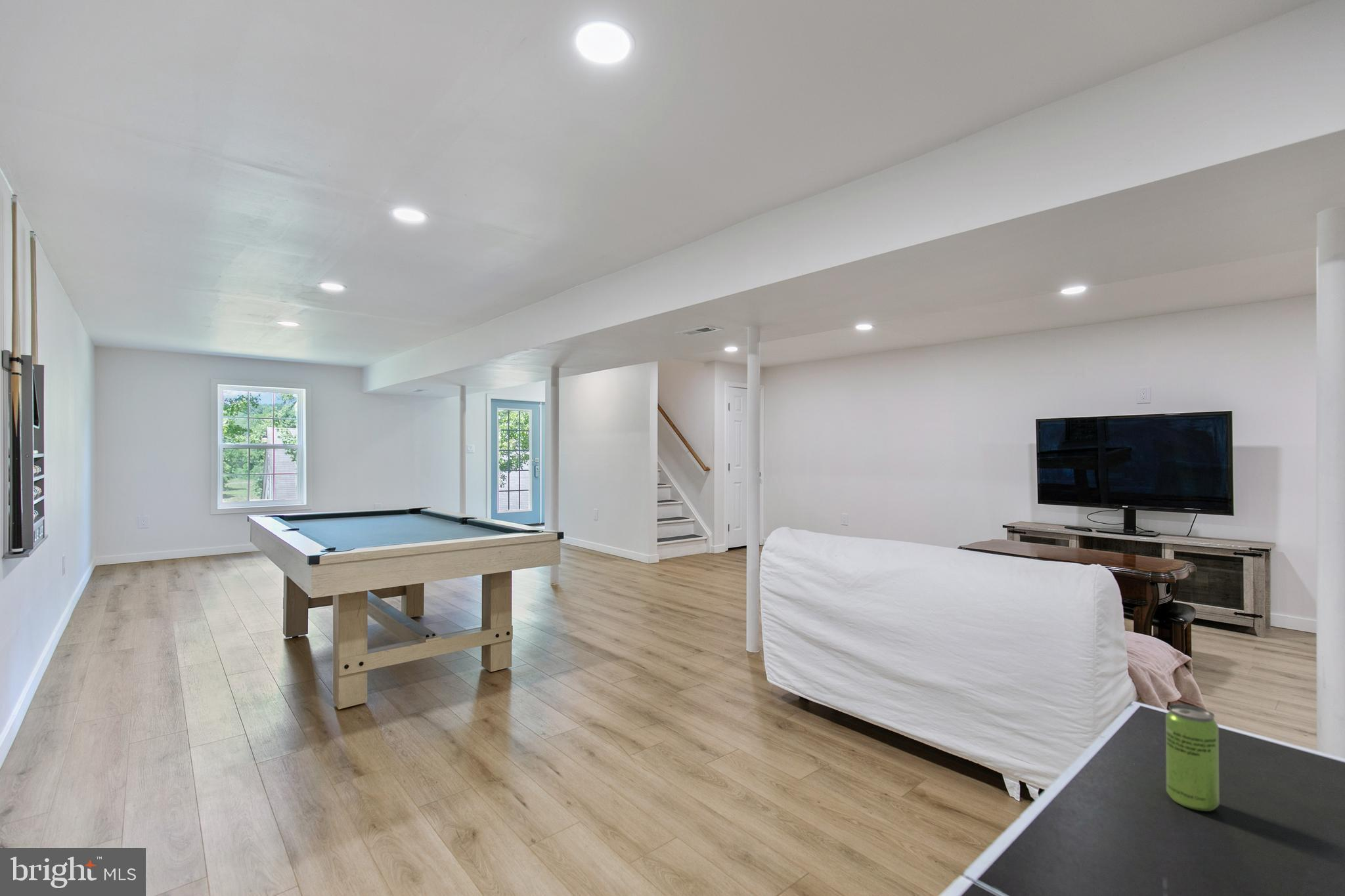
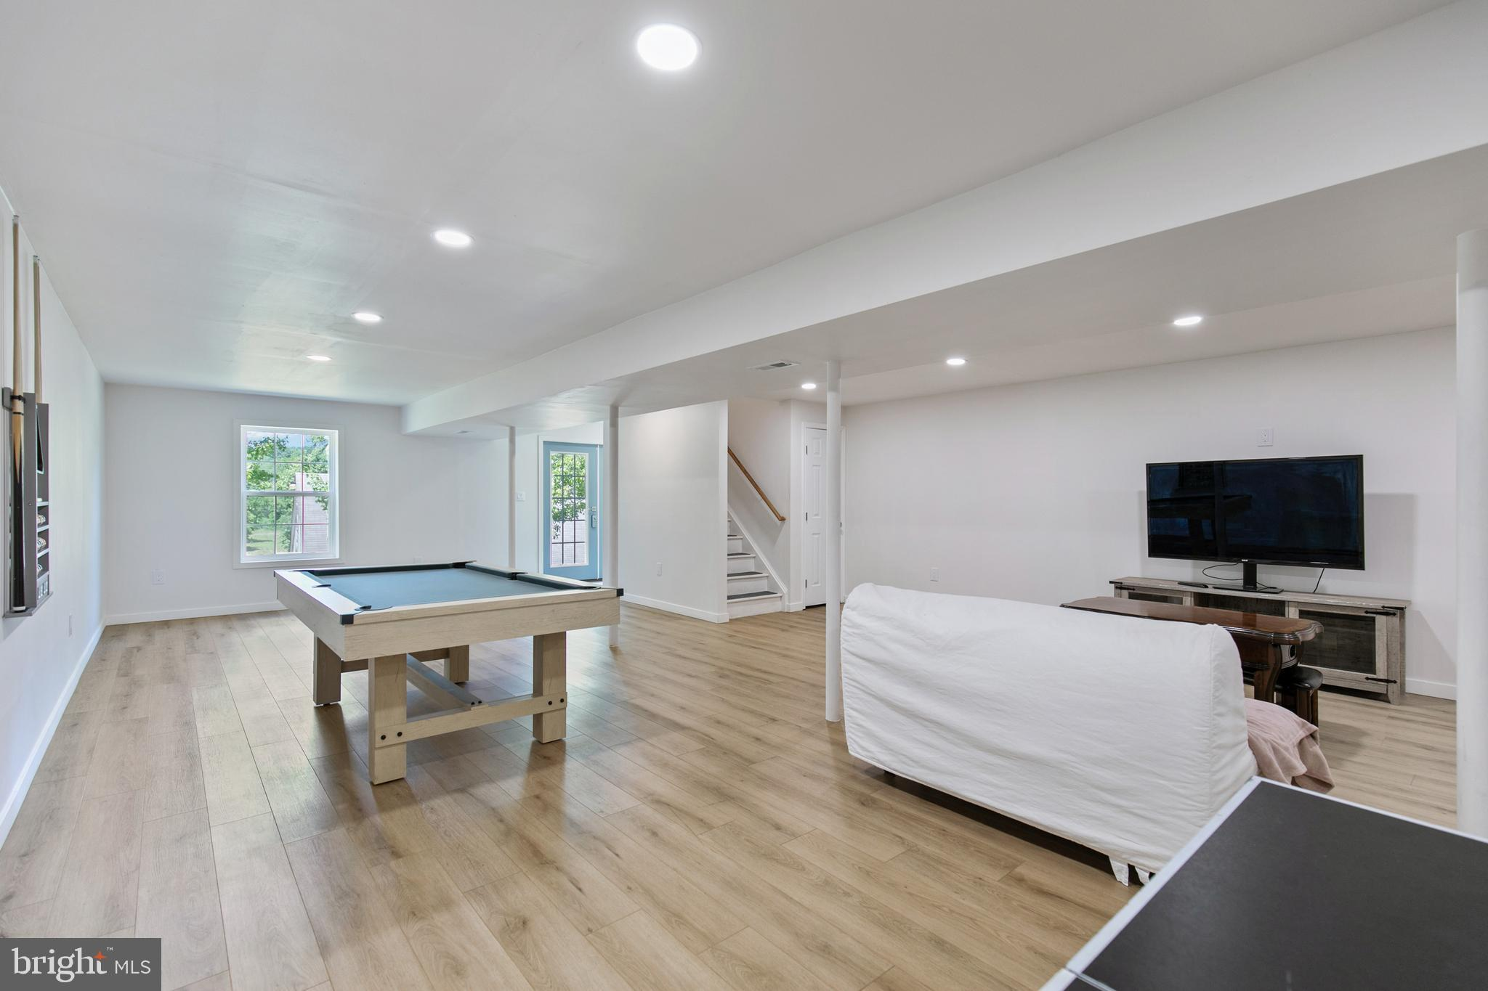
- beverage can [1165,703,1220,812]
